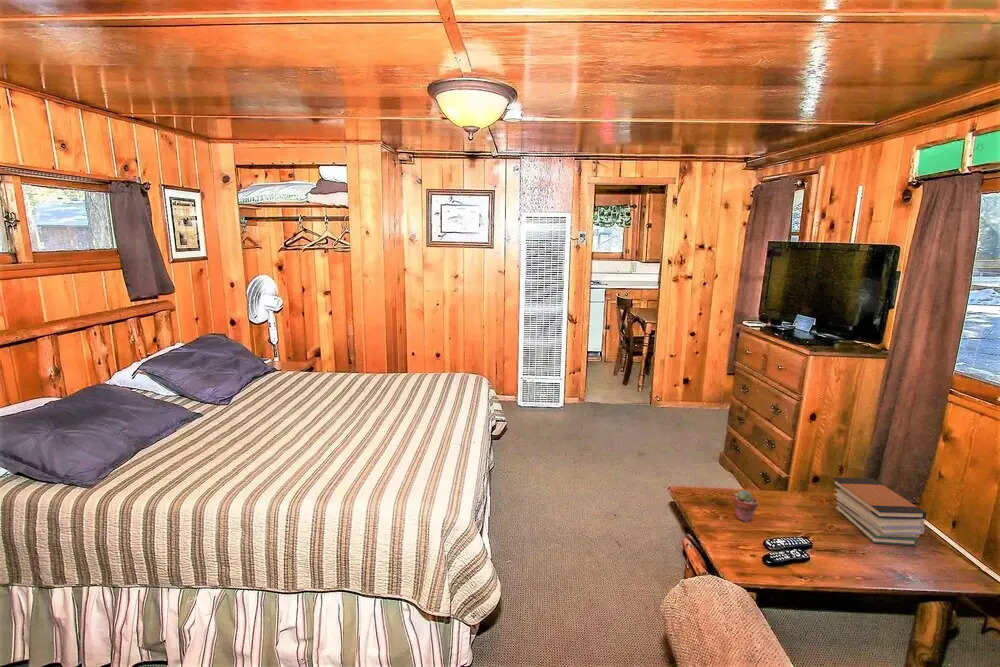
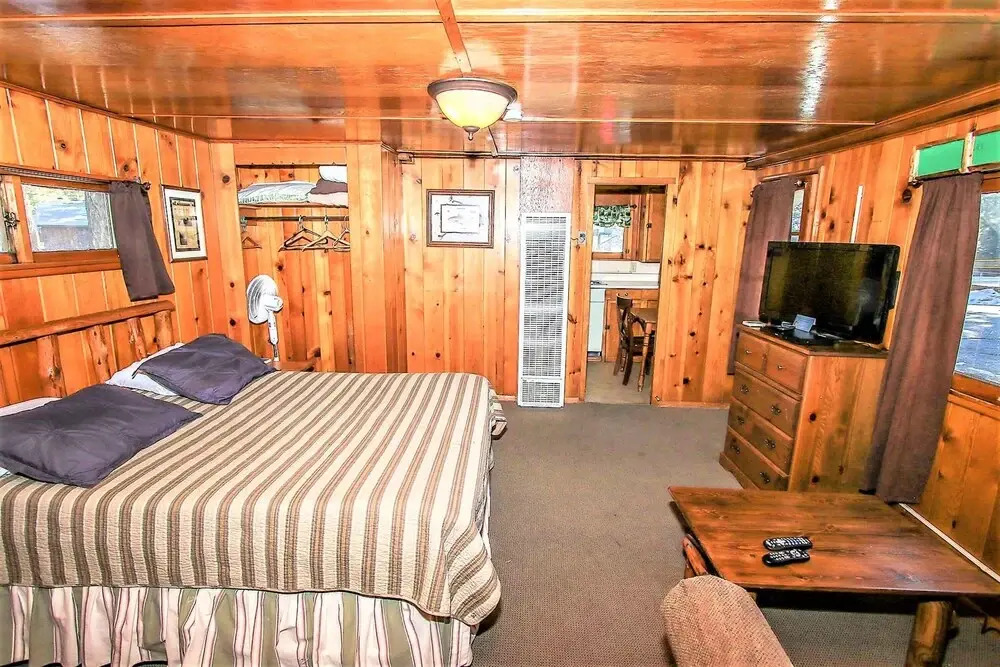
- book stack [831,477,928,547]
- potted succulent [732,489,759,523]
